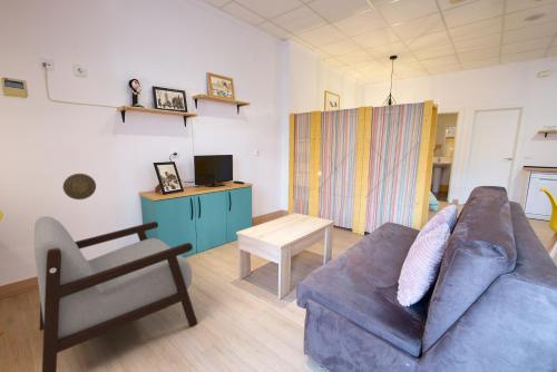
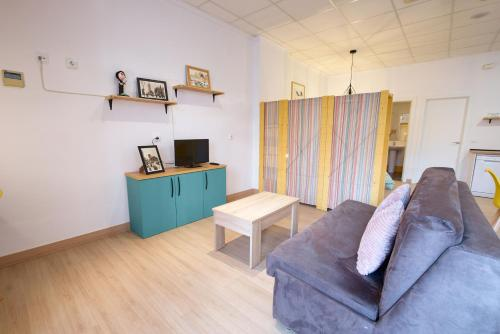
- decorative plate [62,173,97,200]
- armchair [33,215,198,372]
